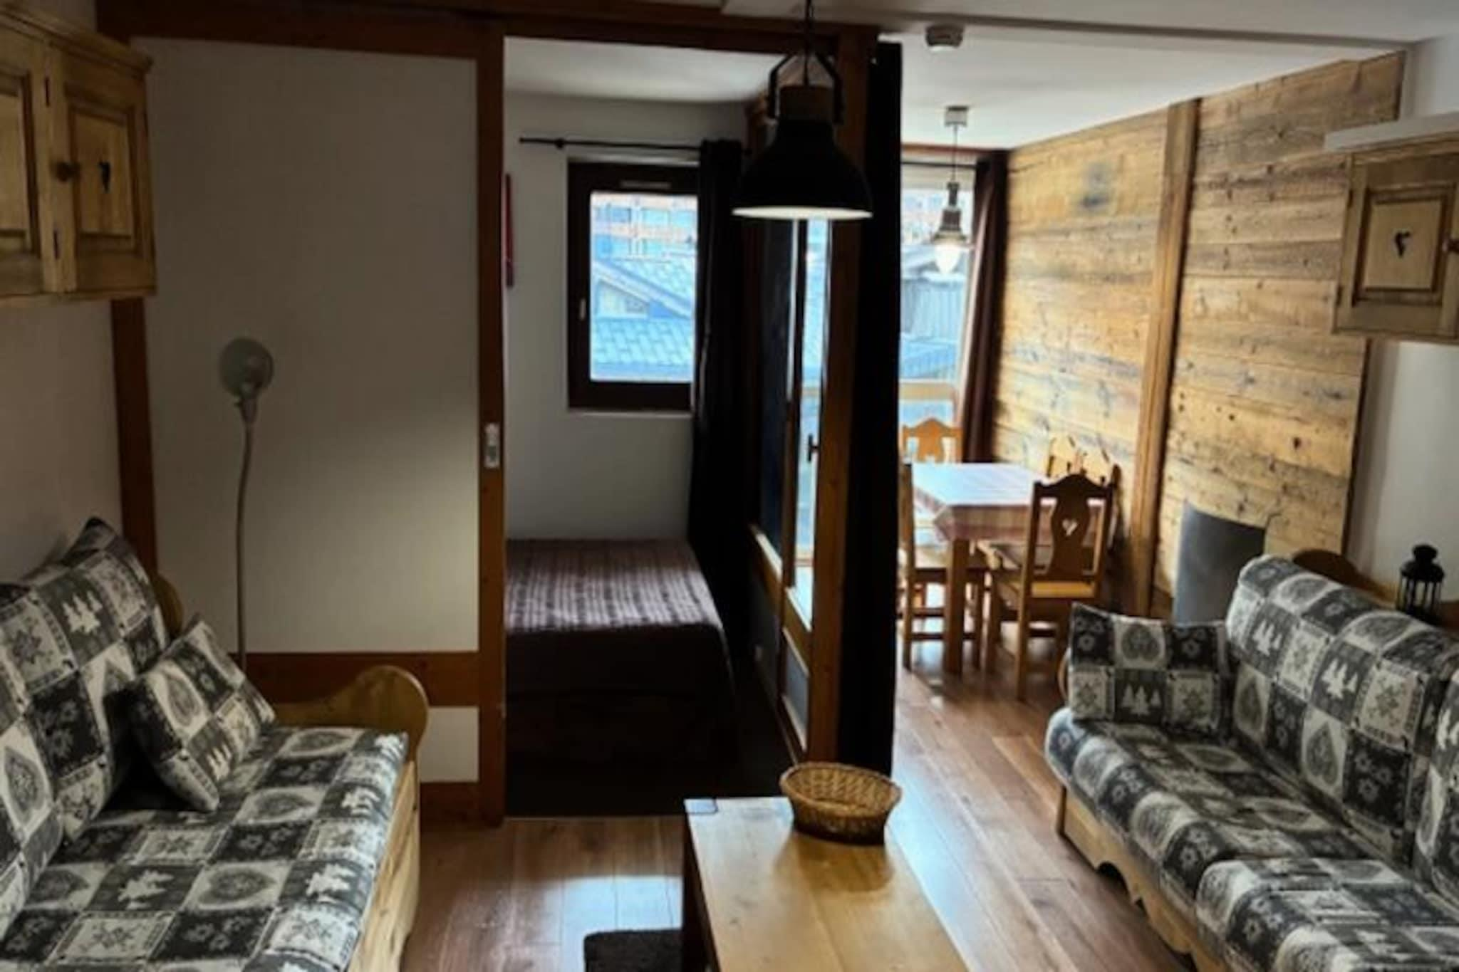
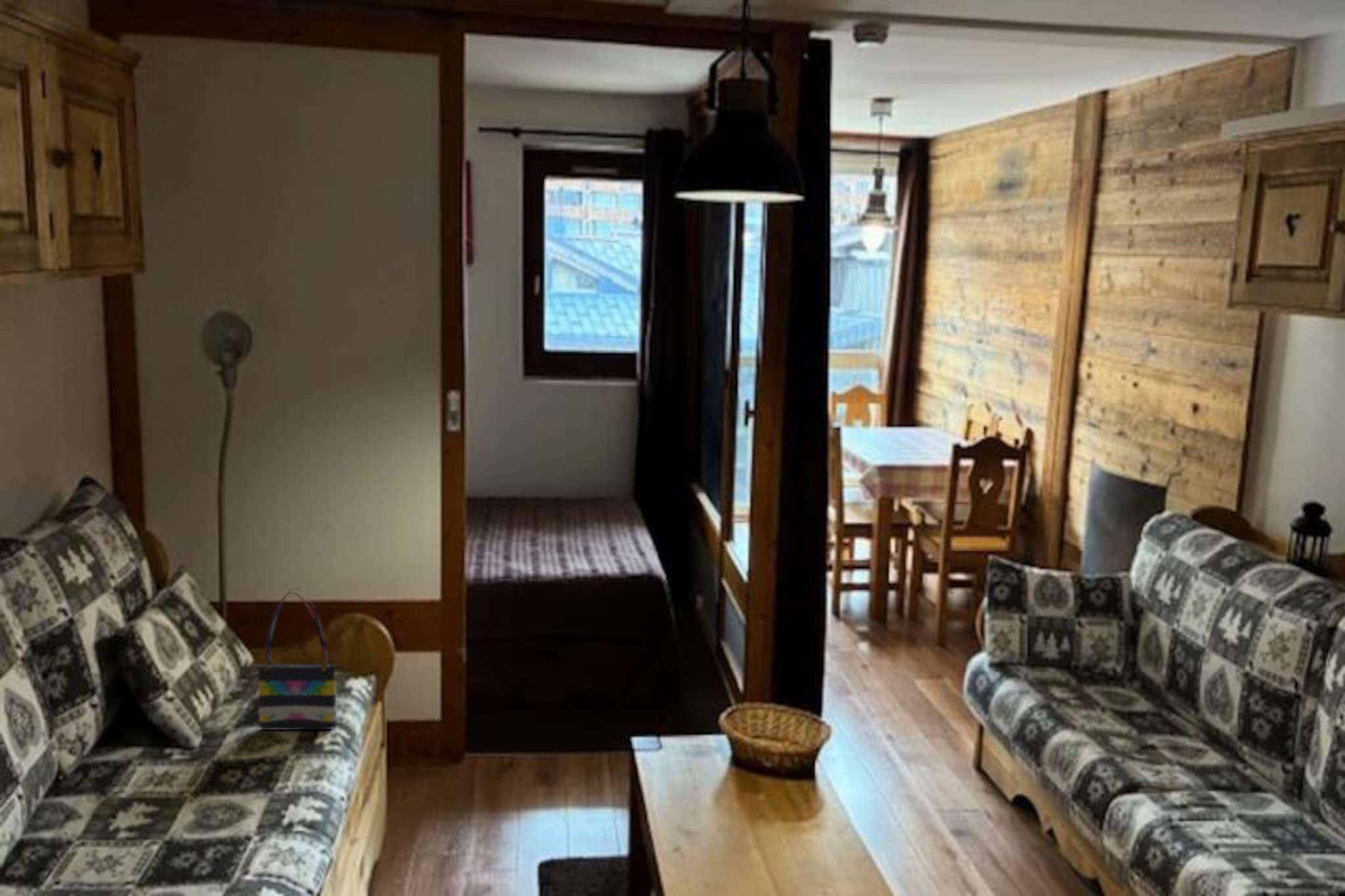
+ tote bag [251,586,339,731]
